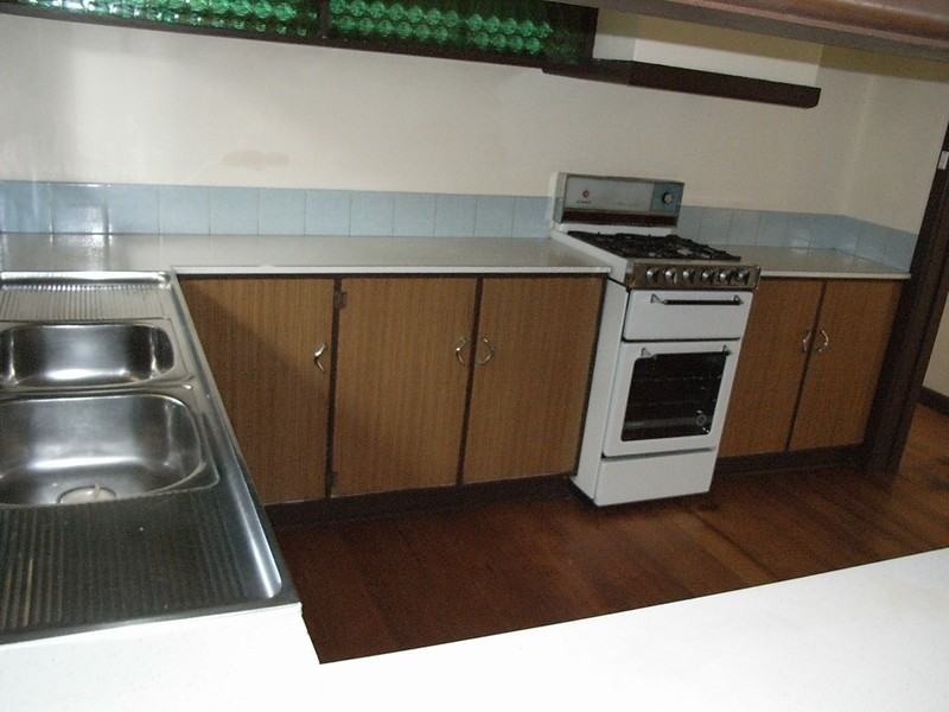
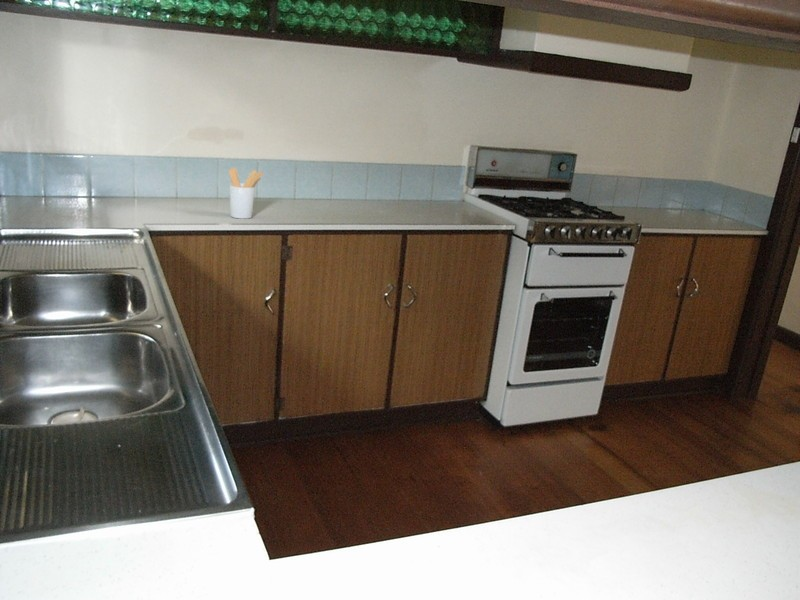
+ utensil holder [228,167,264,220]
